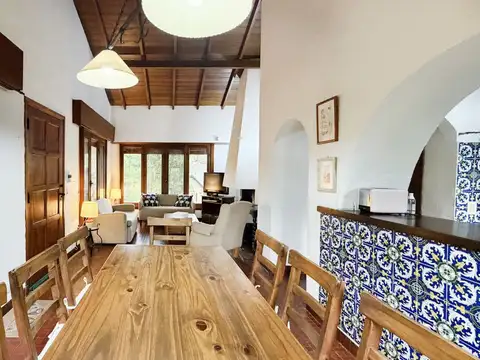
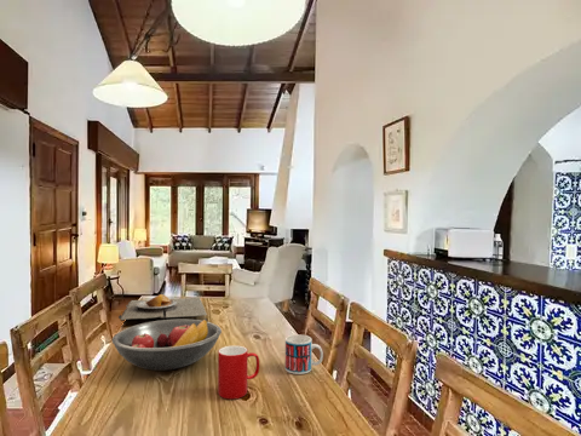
+ fruit bowl [111,317,223,372]
+ mug [284,333,324,375]
+ plate [117,293,208,322]
+ cup [217,344,260,400]
